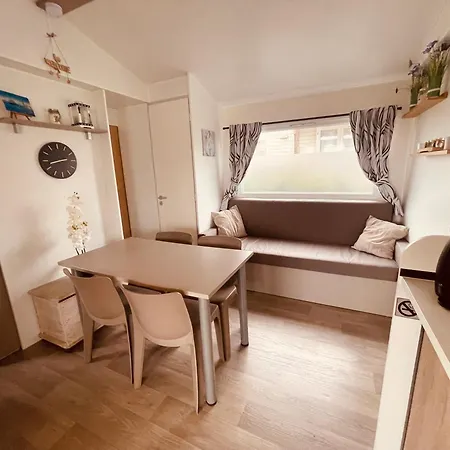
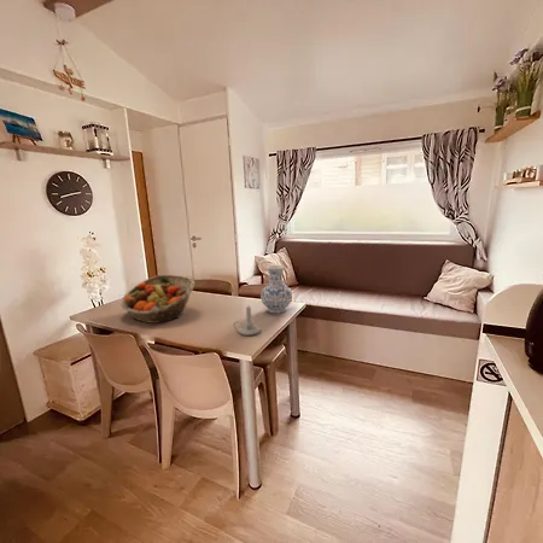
+ fruit basket [119,274,195,325]
+ vase [259,264,293,315]
+ candle holder [233,305,262,337]
